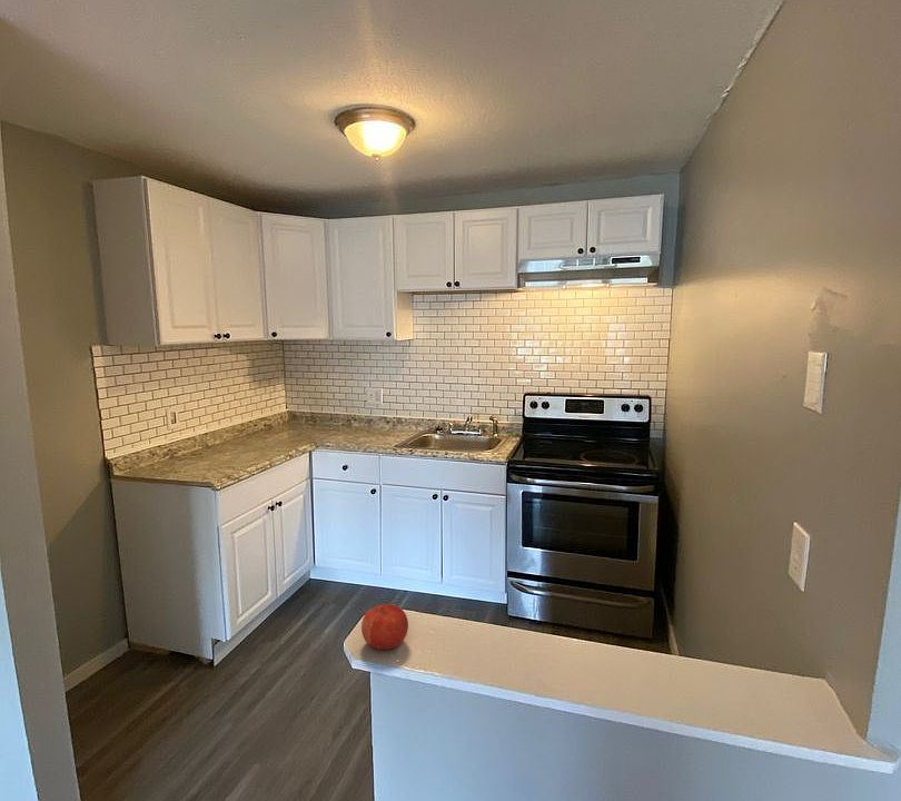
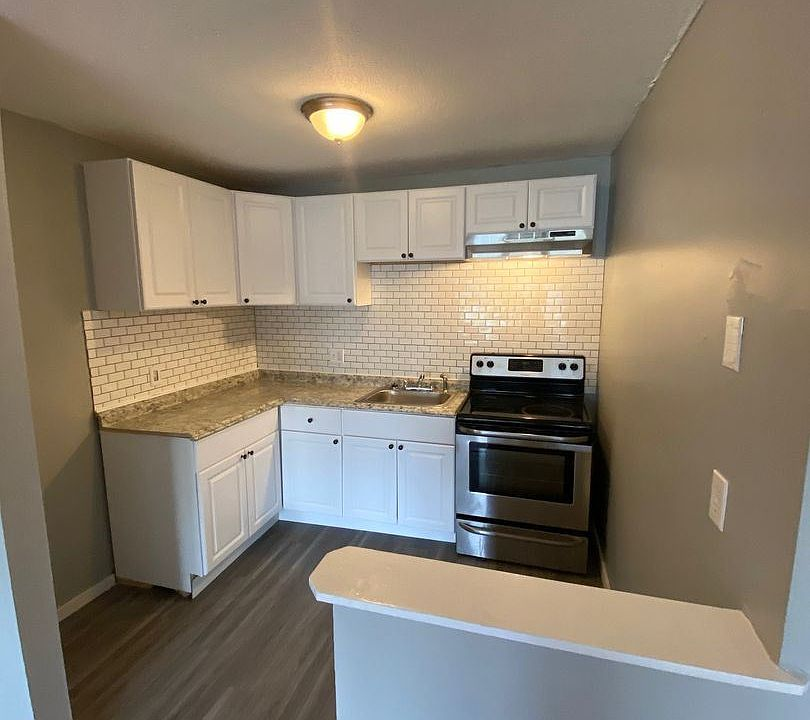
- fruit [360,603,409,651]
